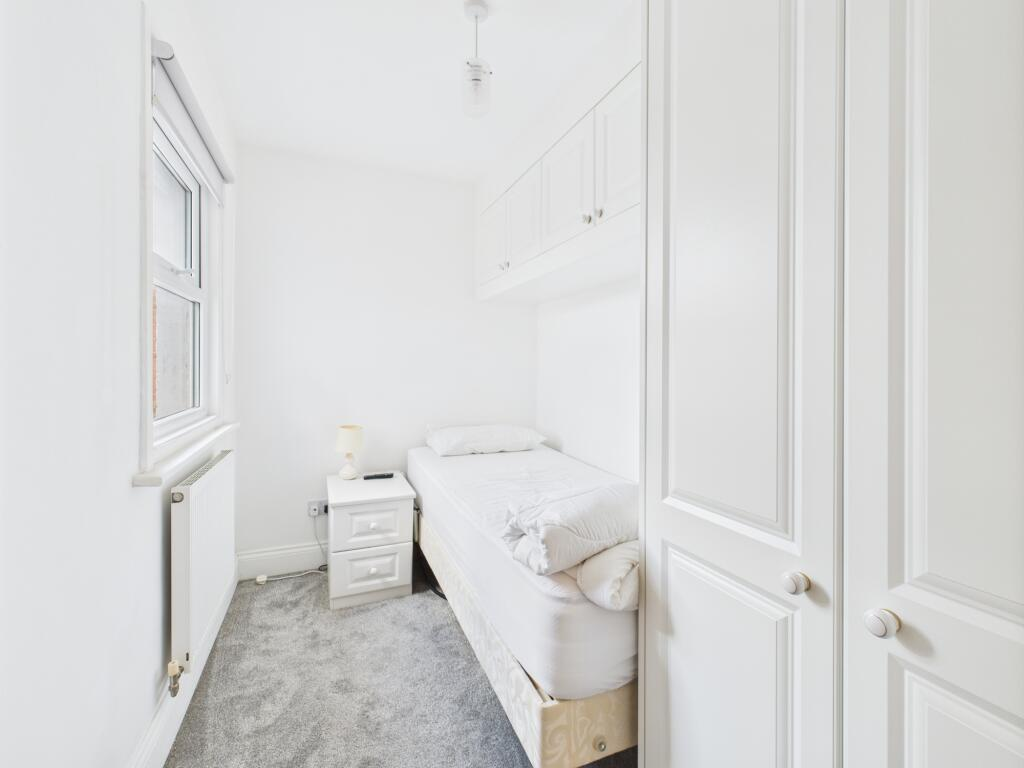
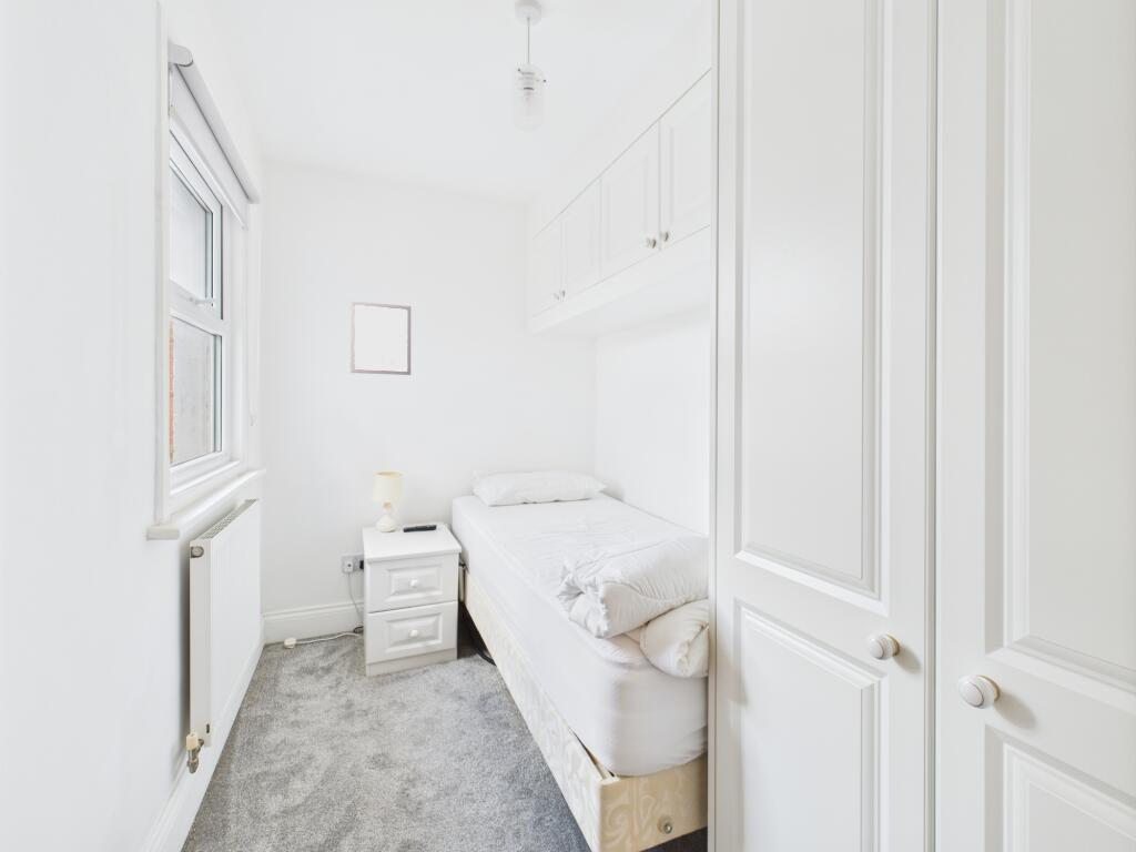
+ wall art [349,300,412,376]
